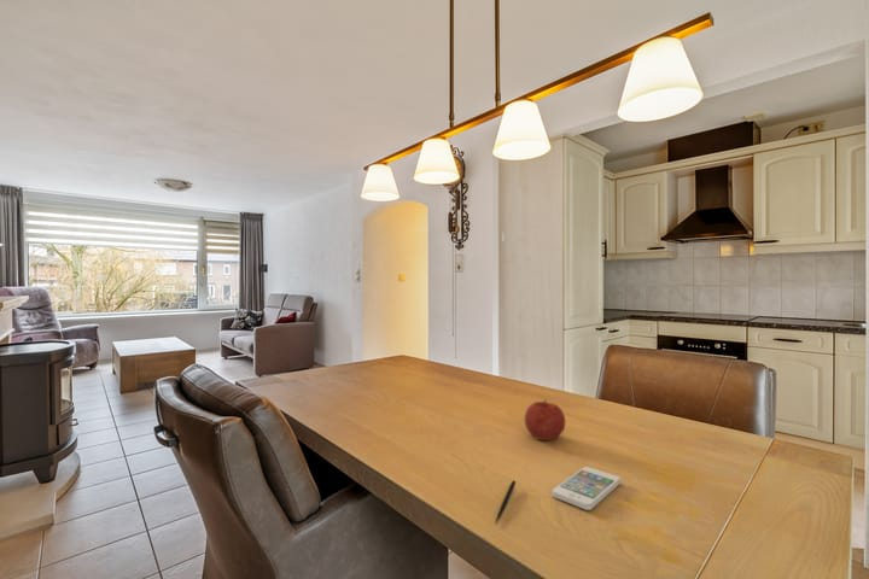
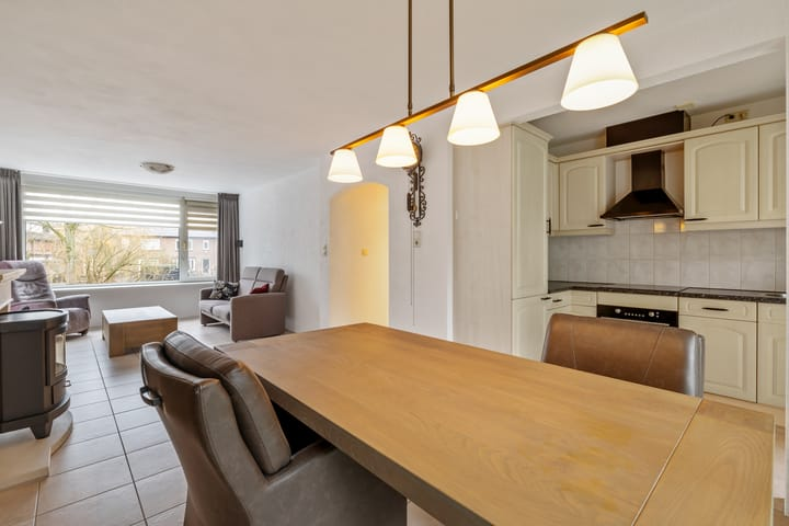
- smartphone [550,466,622,511]
- fruit [523,398,566,441]
- pen [494,479,517,525]
